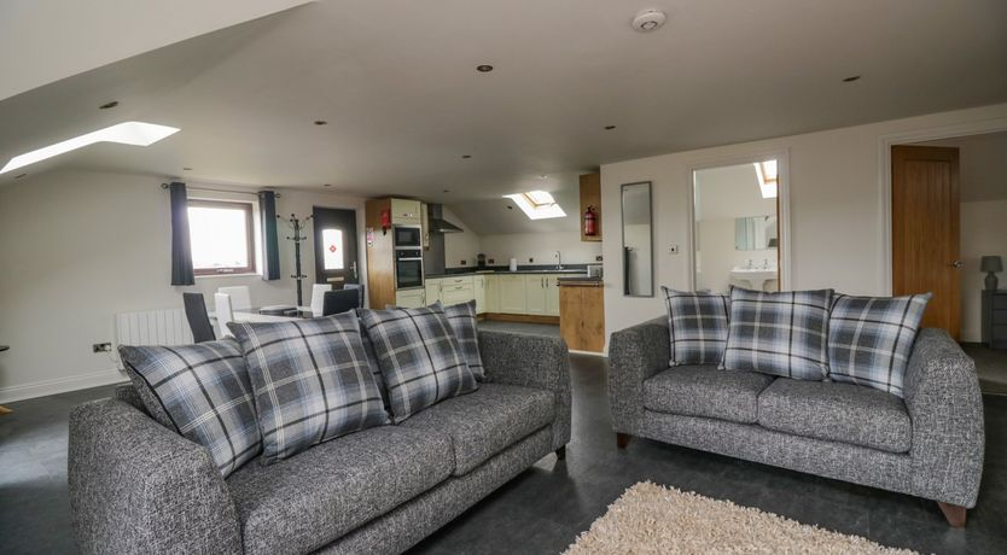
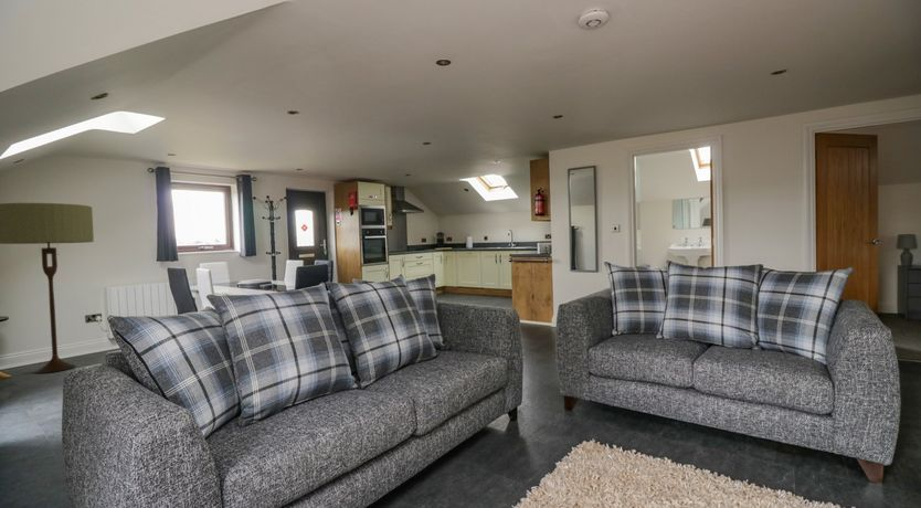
+ floor lamp [0,202,95,374]
